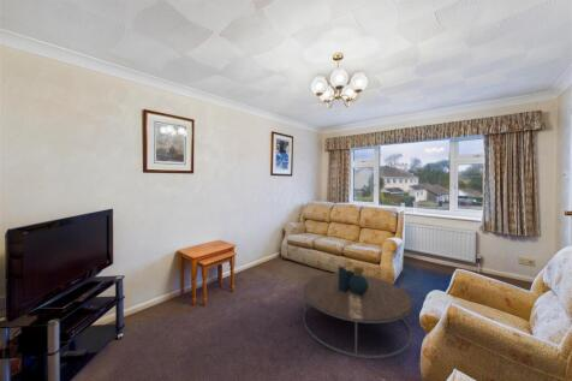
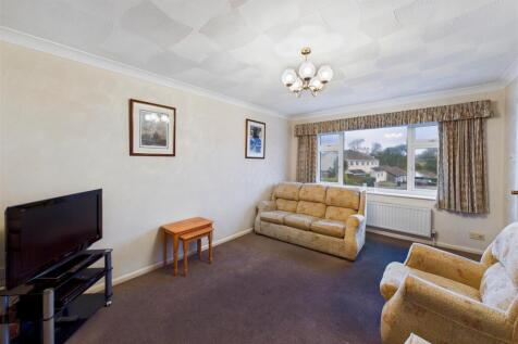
- coffee table [302,264,412,359]
